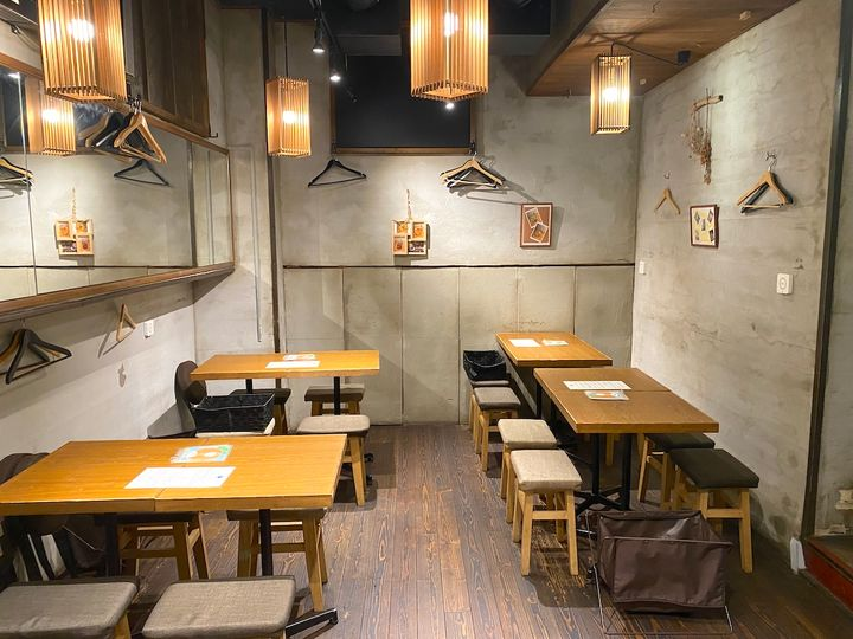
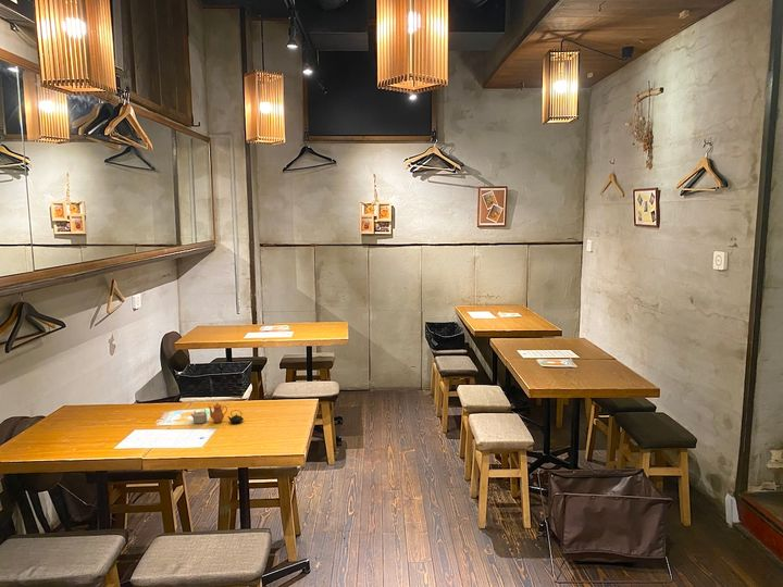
+ teapot [189,402,245,425]
